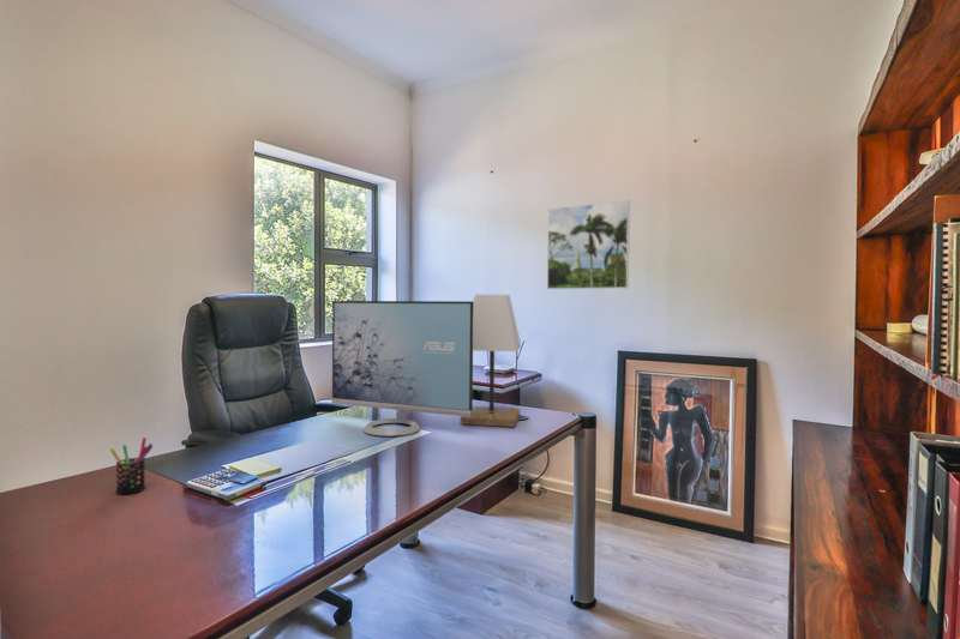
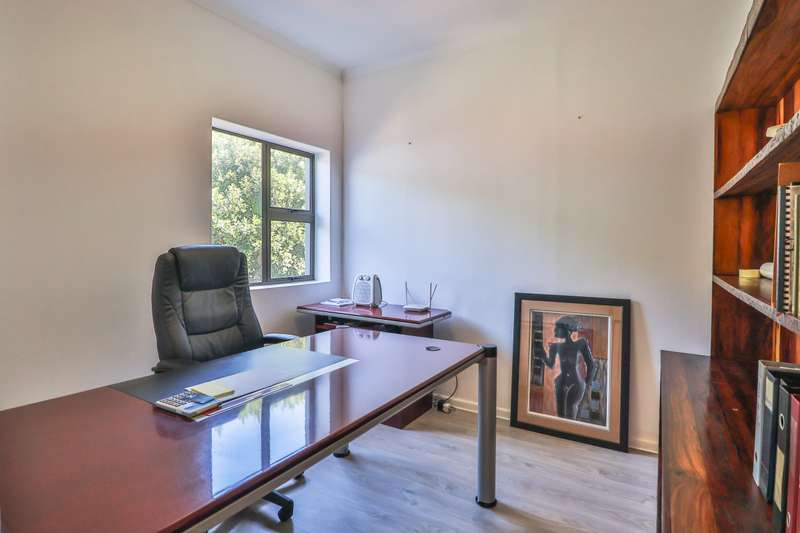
- lamp [460,294,523,428]
- monitor [331,300,474,438]
- pen holder [109,436,155,495]
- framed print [546,199,631,290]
